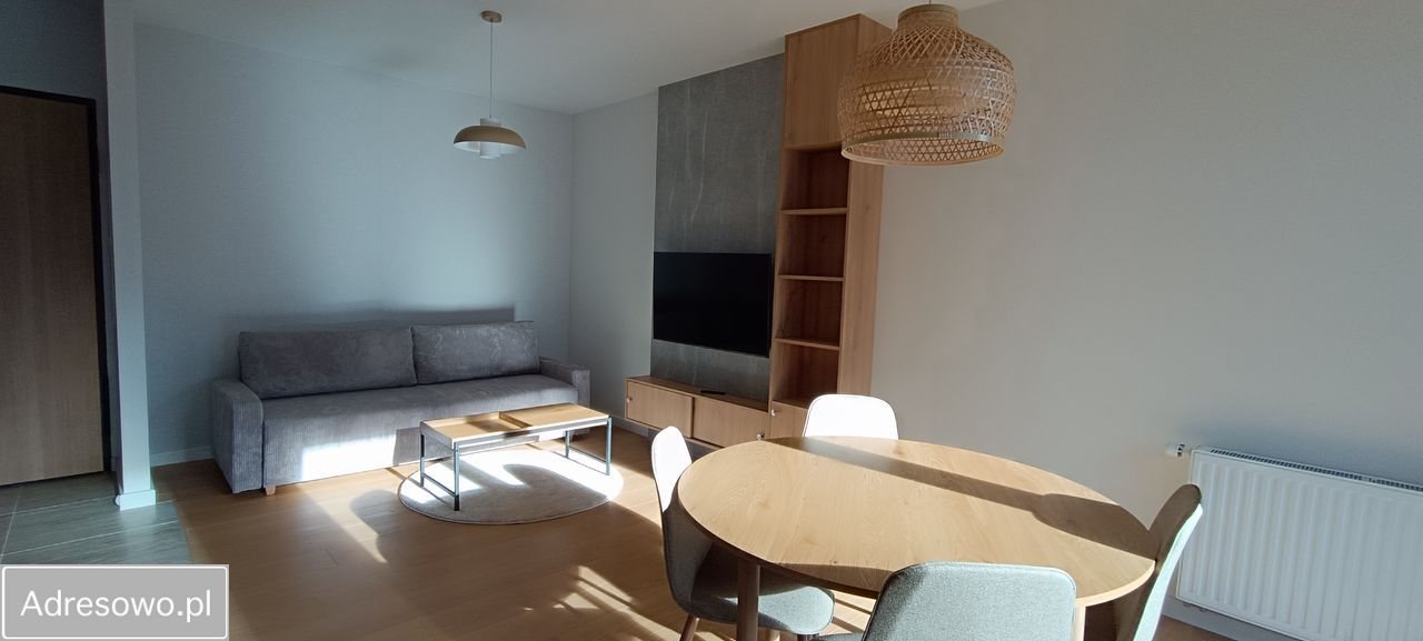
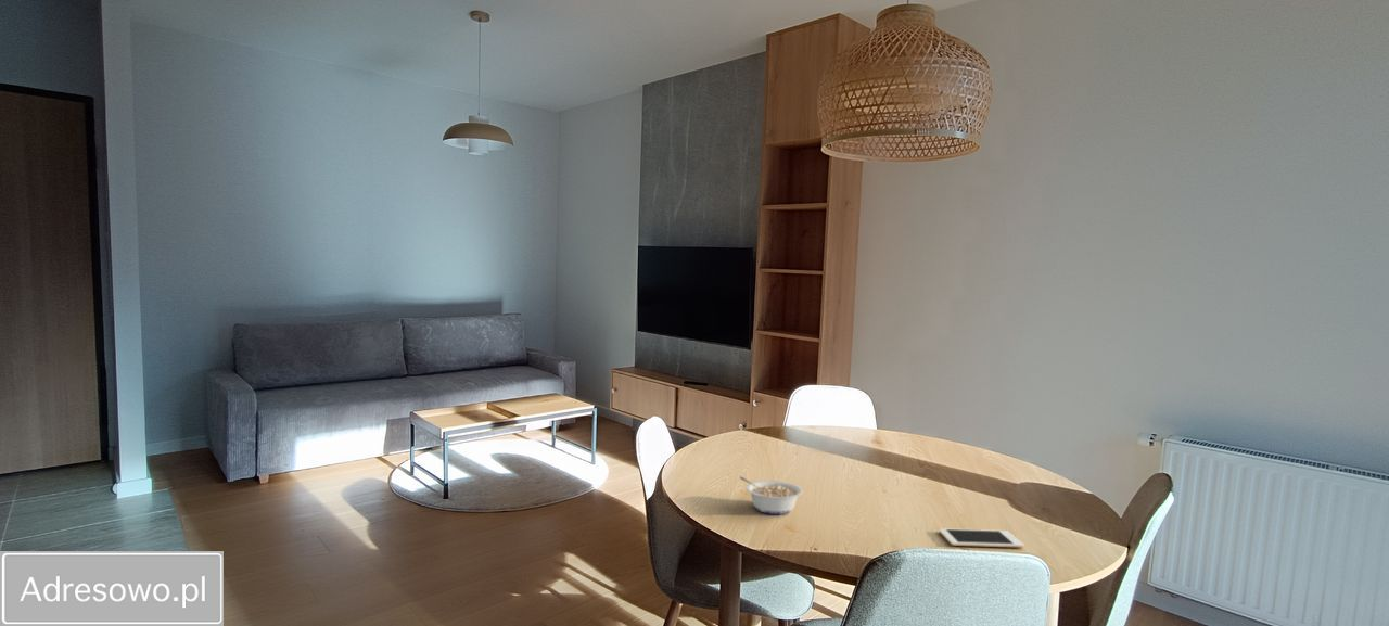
+ cell phone [938,527,1025,549]
+ legume [739,475,803,515]
